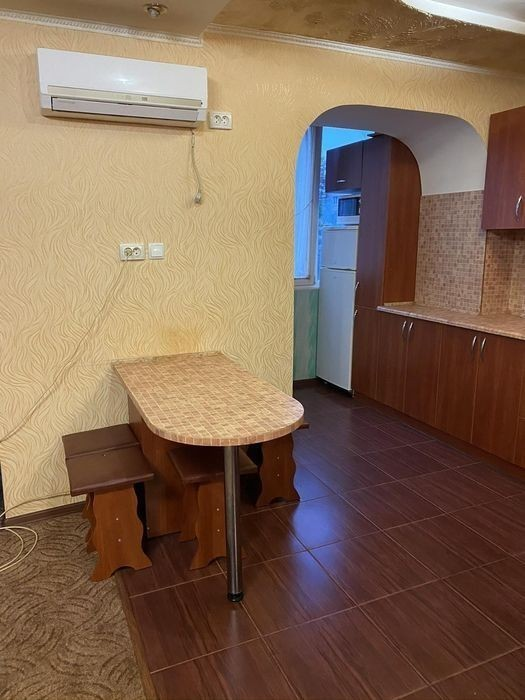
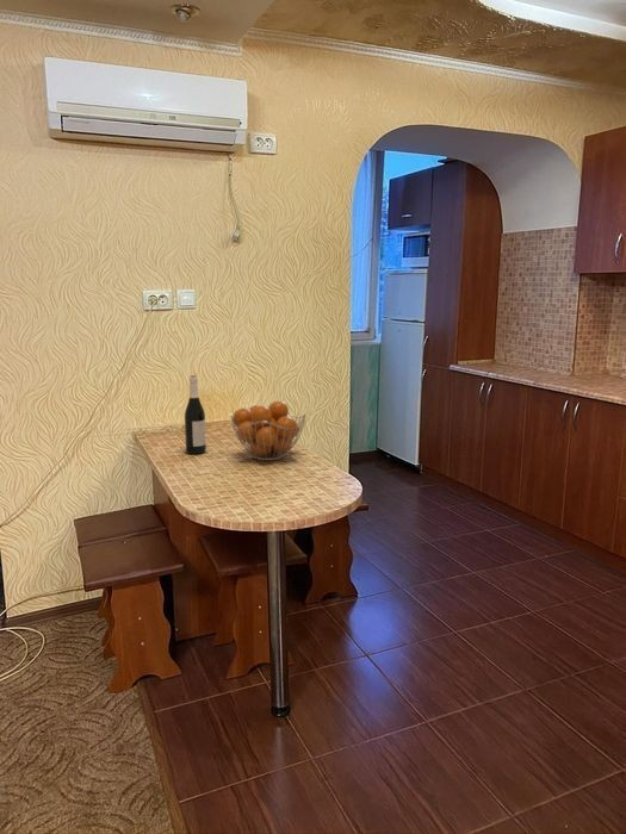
+ wine bottle [184,374,207,455]
+ fruit basket [229,400,308,461]
